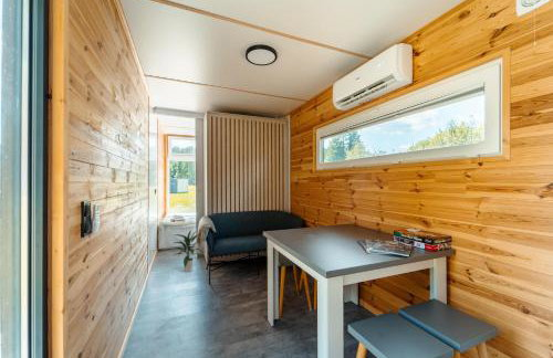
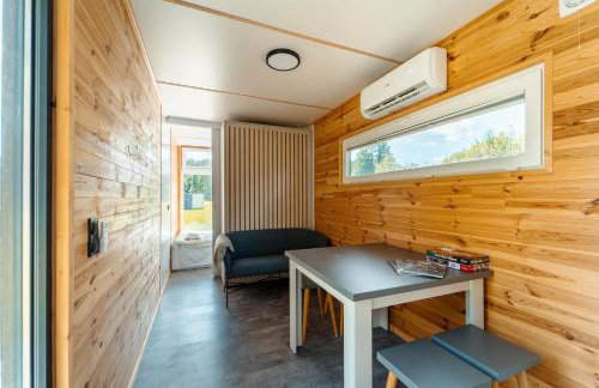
- indoor plant [171,229,202,273]
